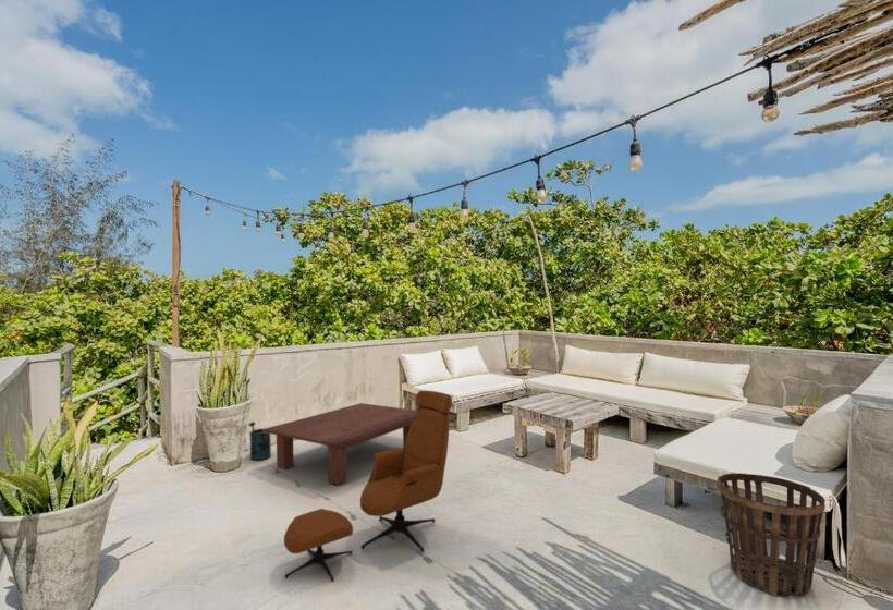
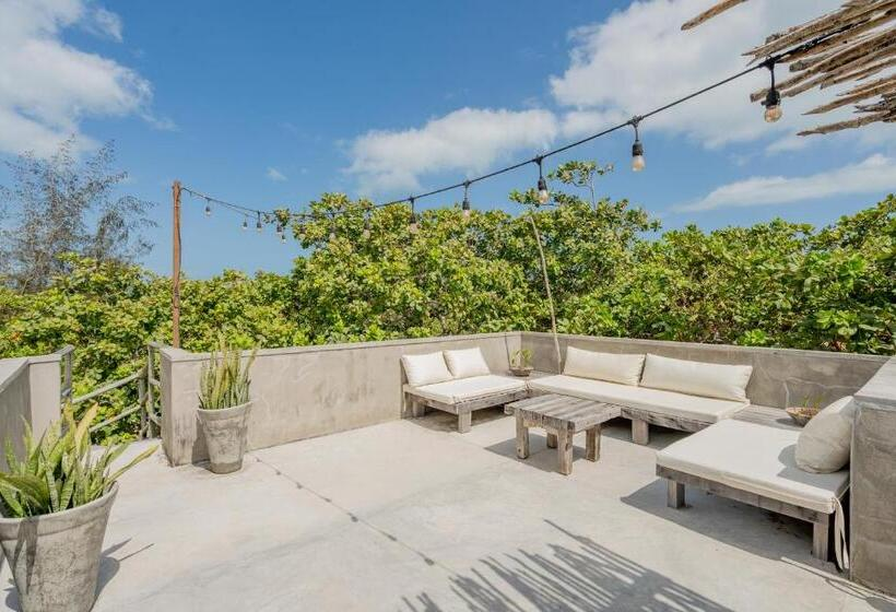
- watering can [248,422,272,461]
- basket [715,472,825,597]
- coffee table [264,402,417,486]
- lounge chair [283,390,453,583]
